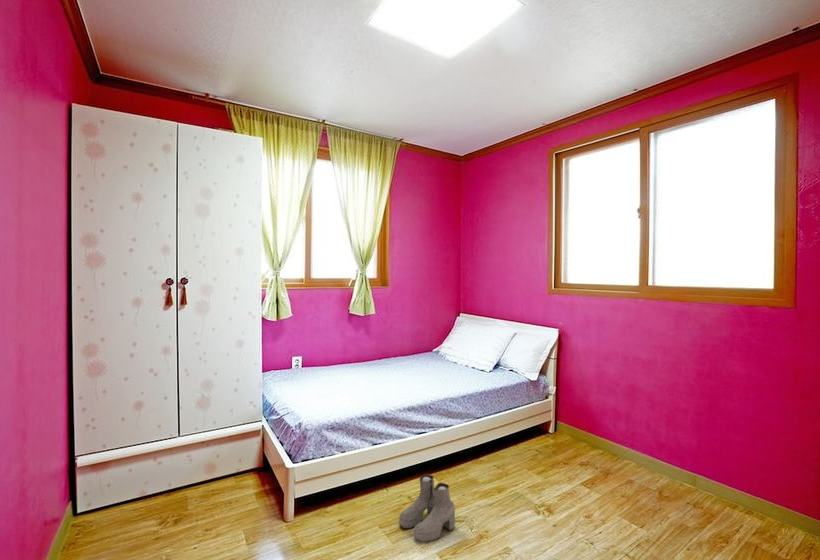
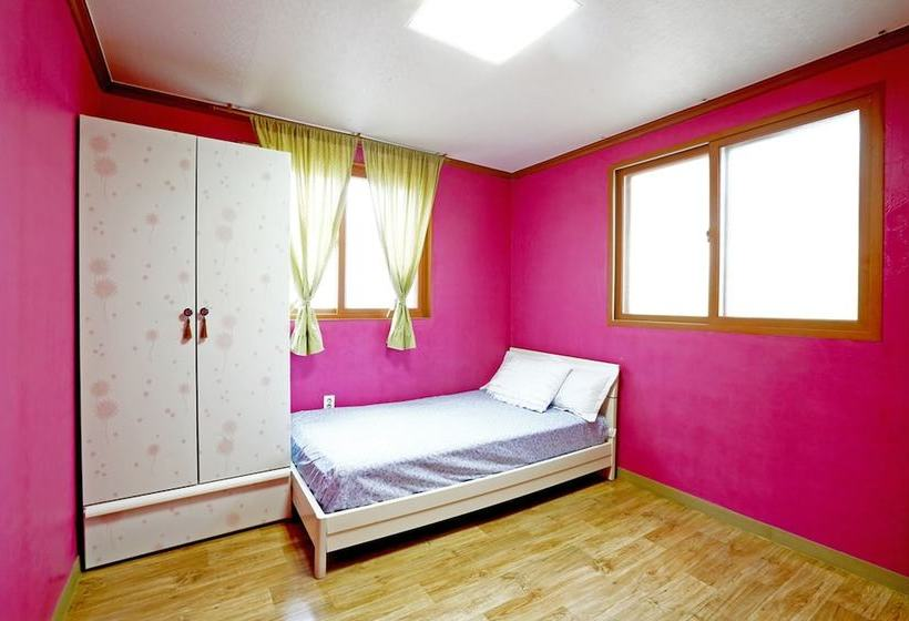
- boots [398,474,456,543]
